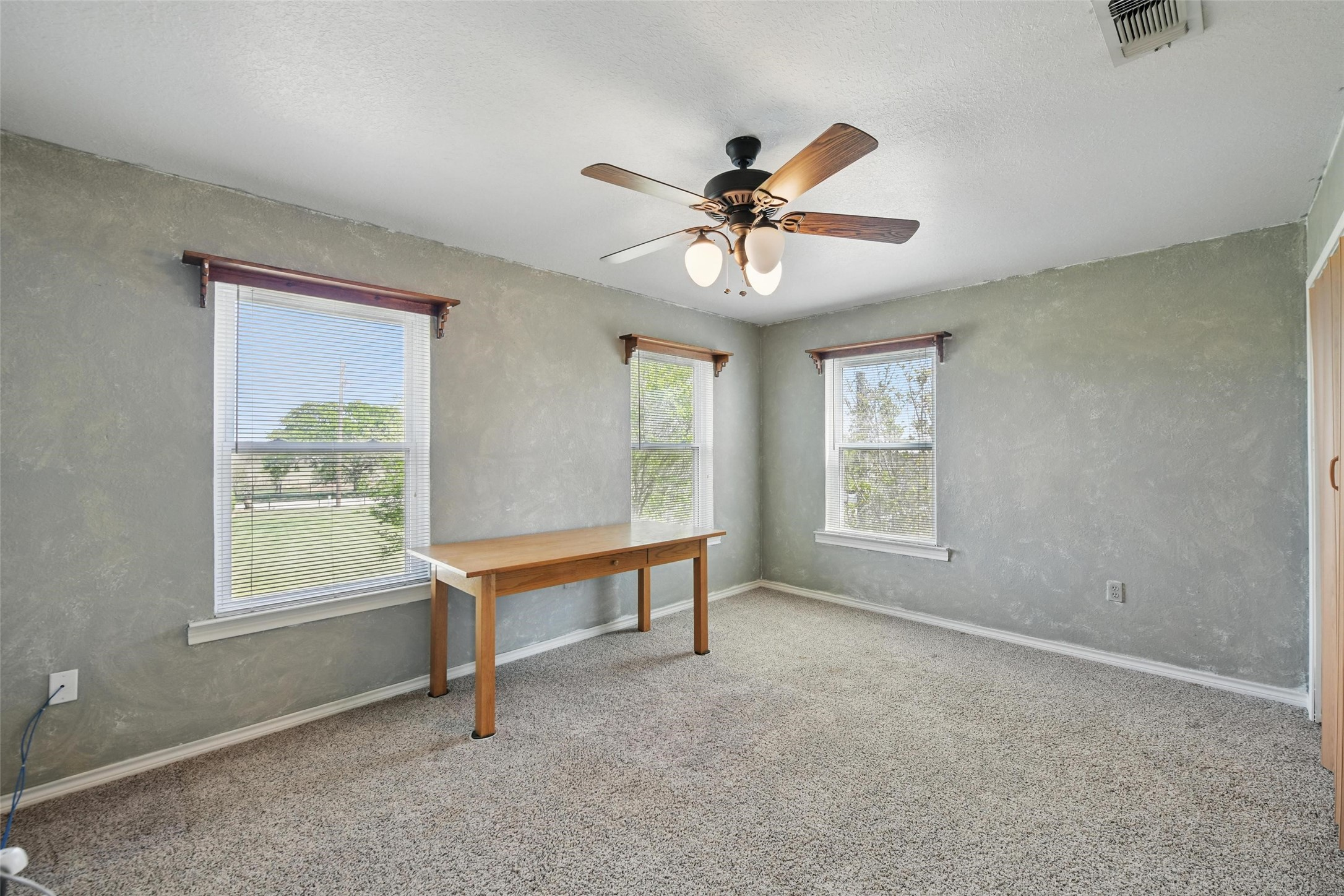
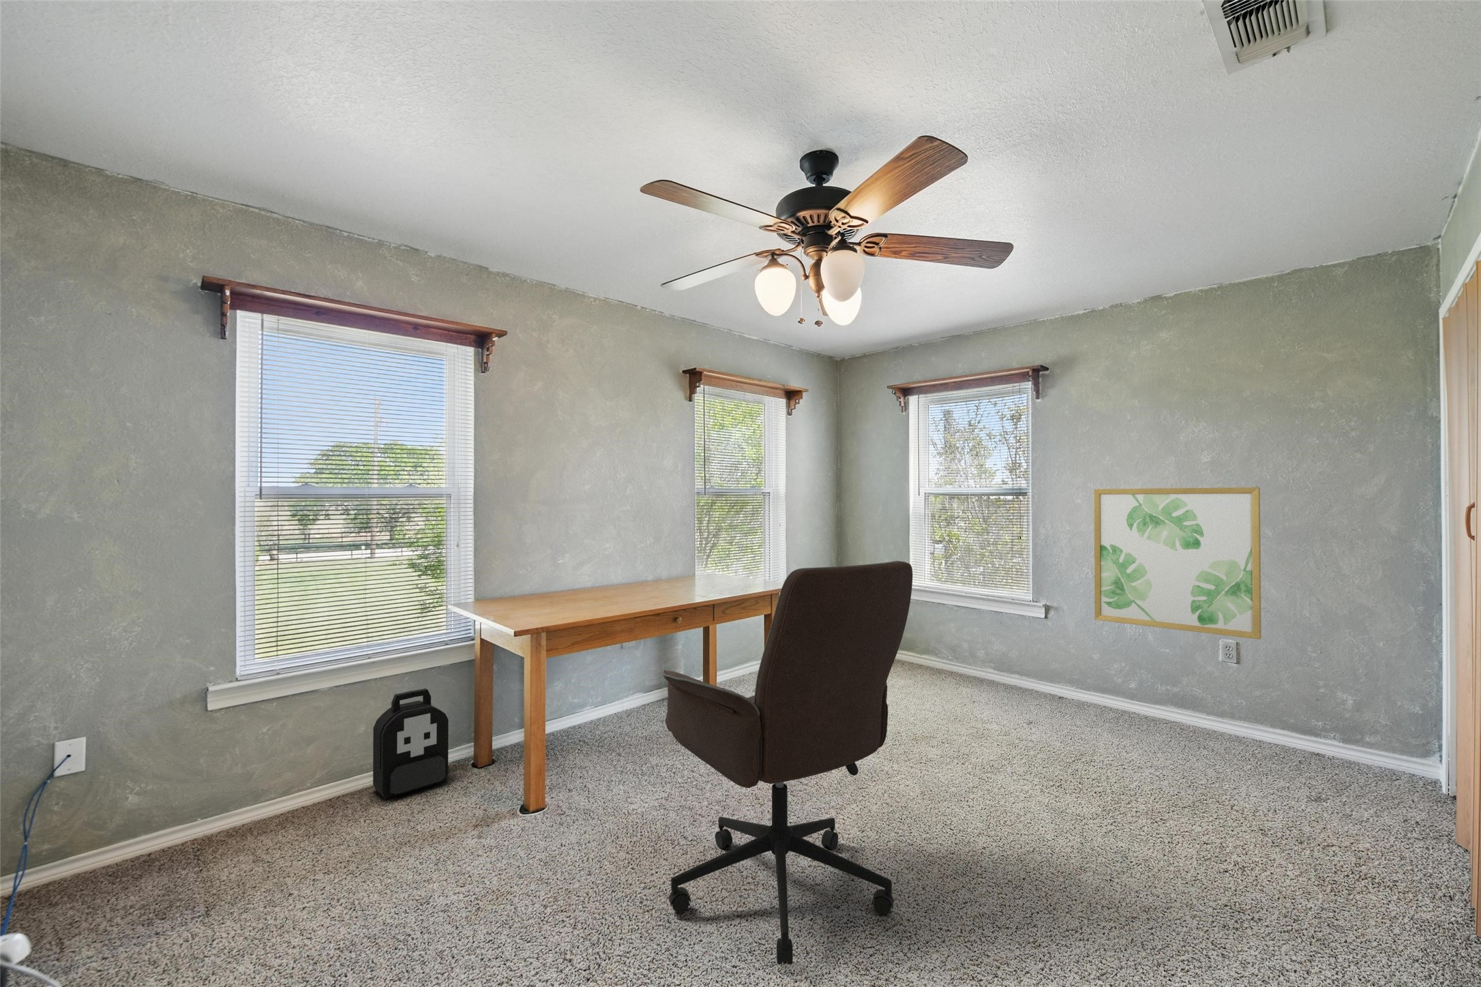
+ backpack [372,687,450,800]
+ office chair [662,561,914,965]
+ wall art [1093,487,1262,640]
